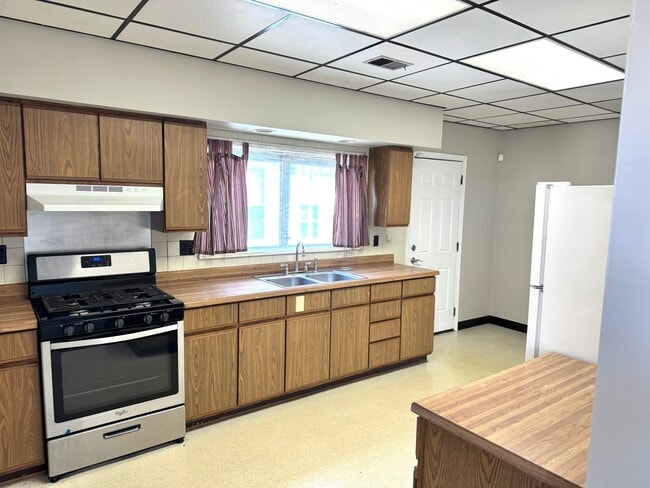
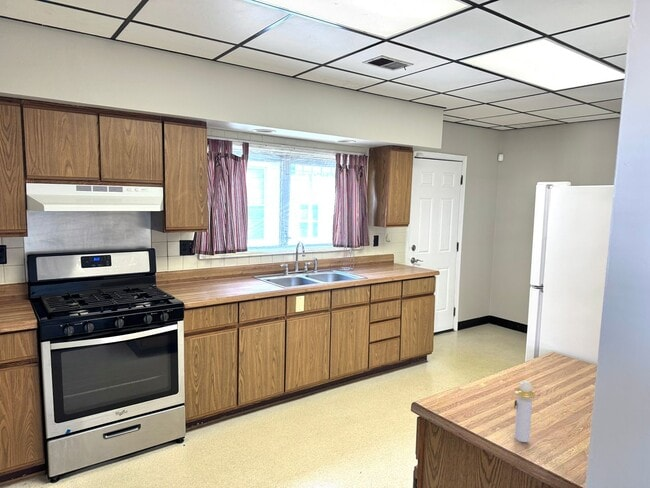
+ perfume bottle [513,380,536,443]
